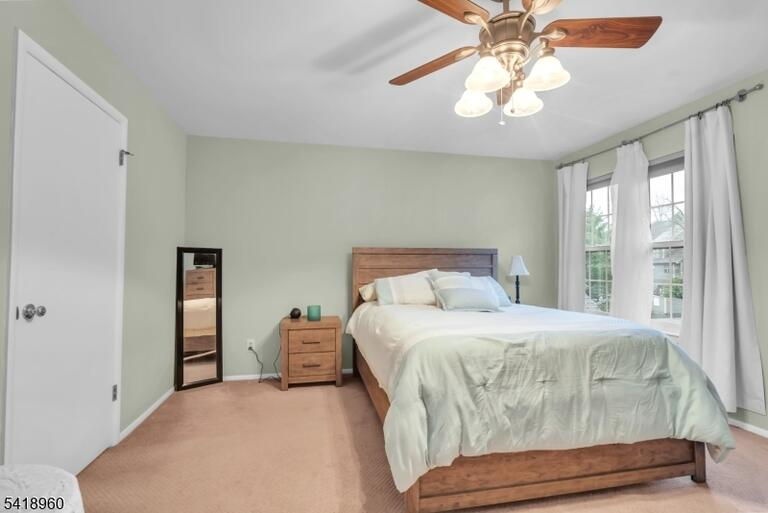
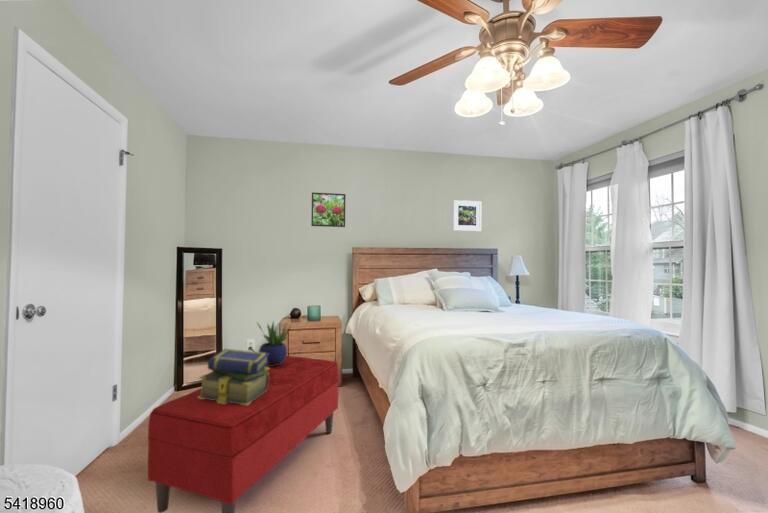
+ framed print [452,199,482,232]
+ bench [147,355,340,513]
+ potted plant [256,318,292,366]
+ stack of books [198,348,269,405]
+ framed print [310,191,346,228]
